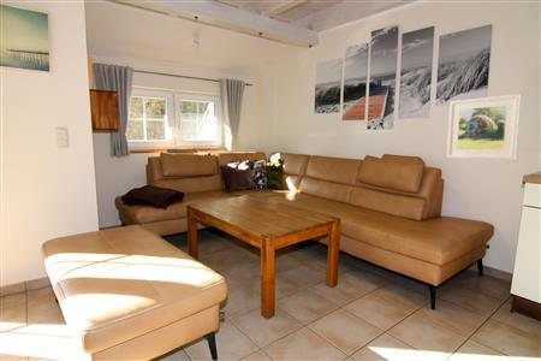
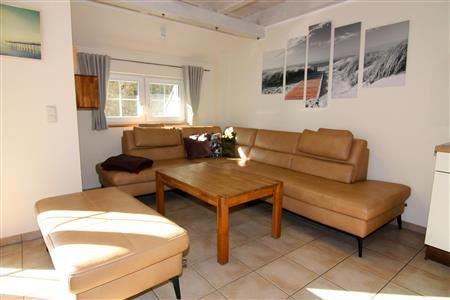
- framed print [446,93,522,161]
